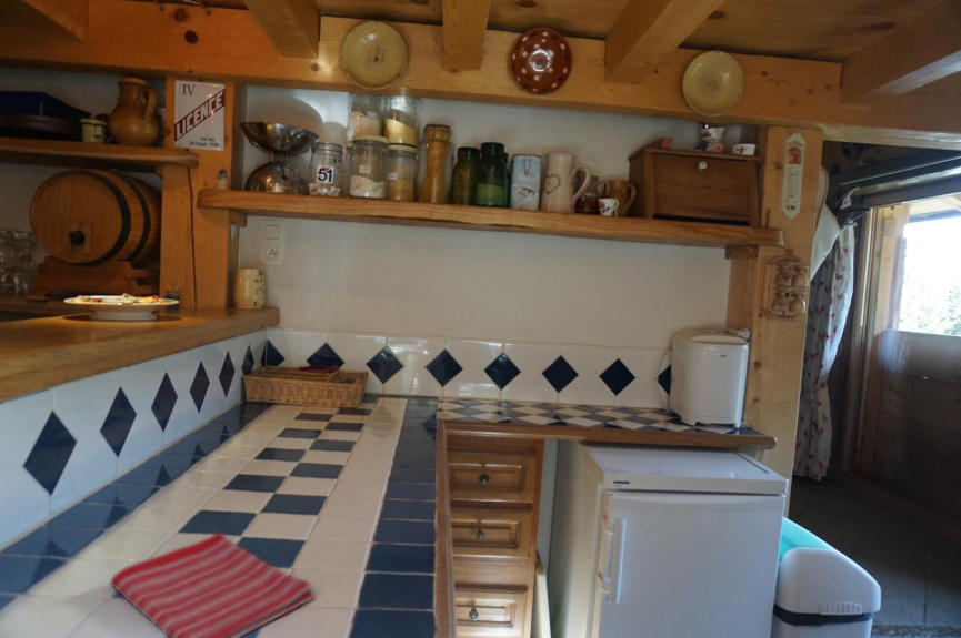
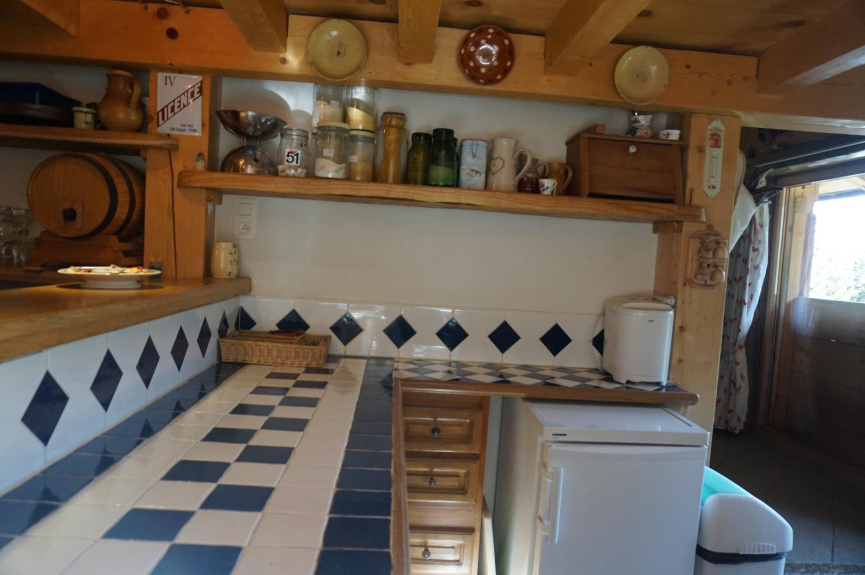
- dish towel [109,531,316,638]
